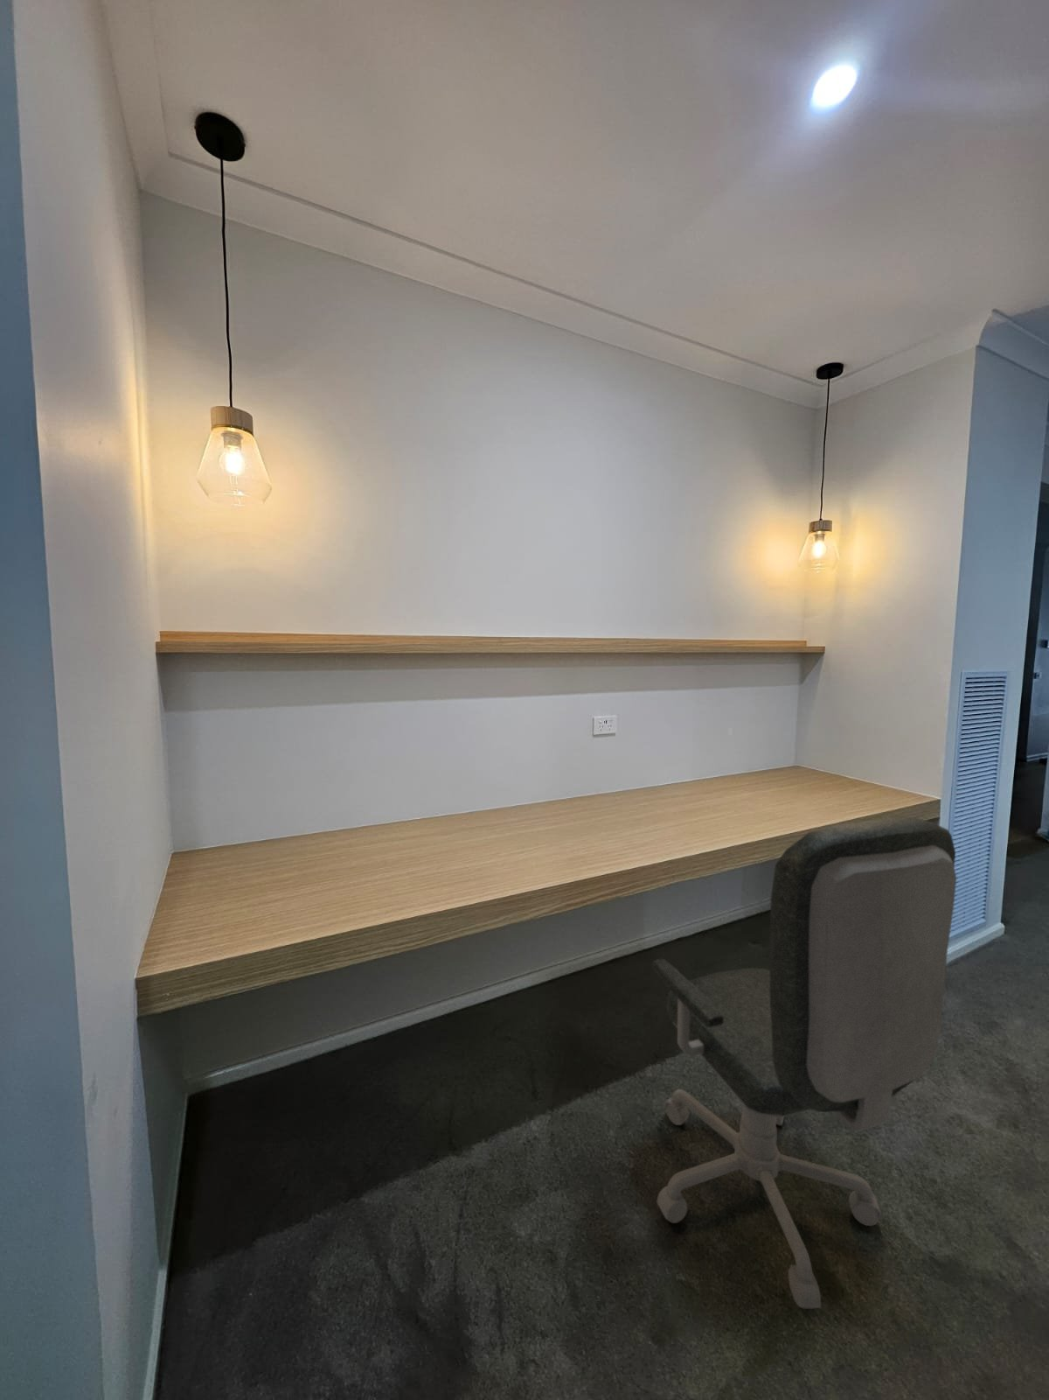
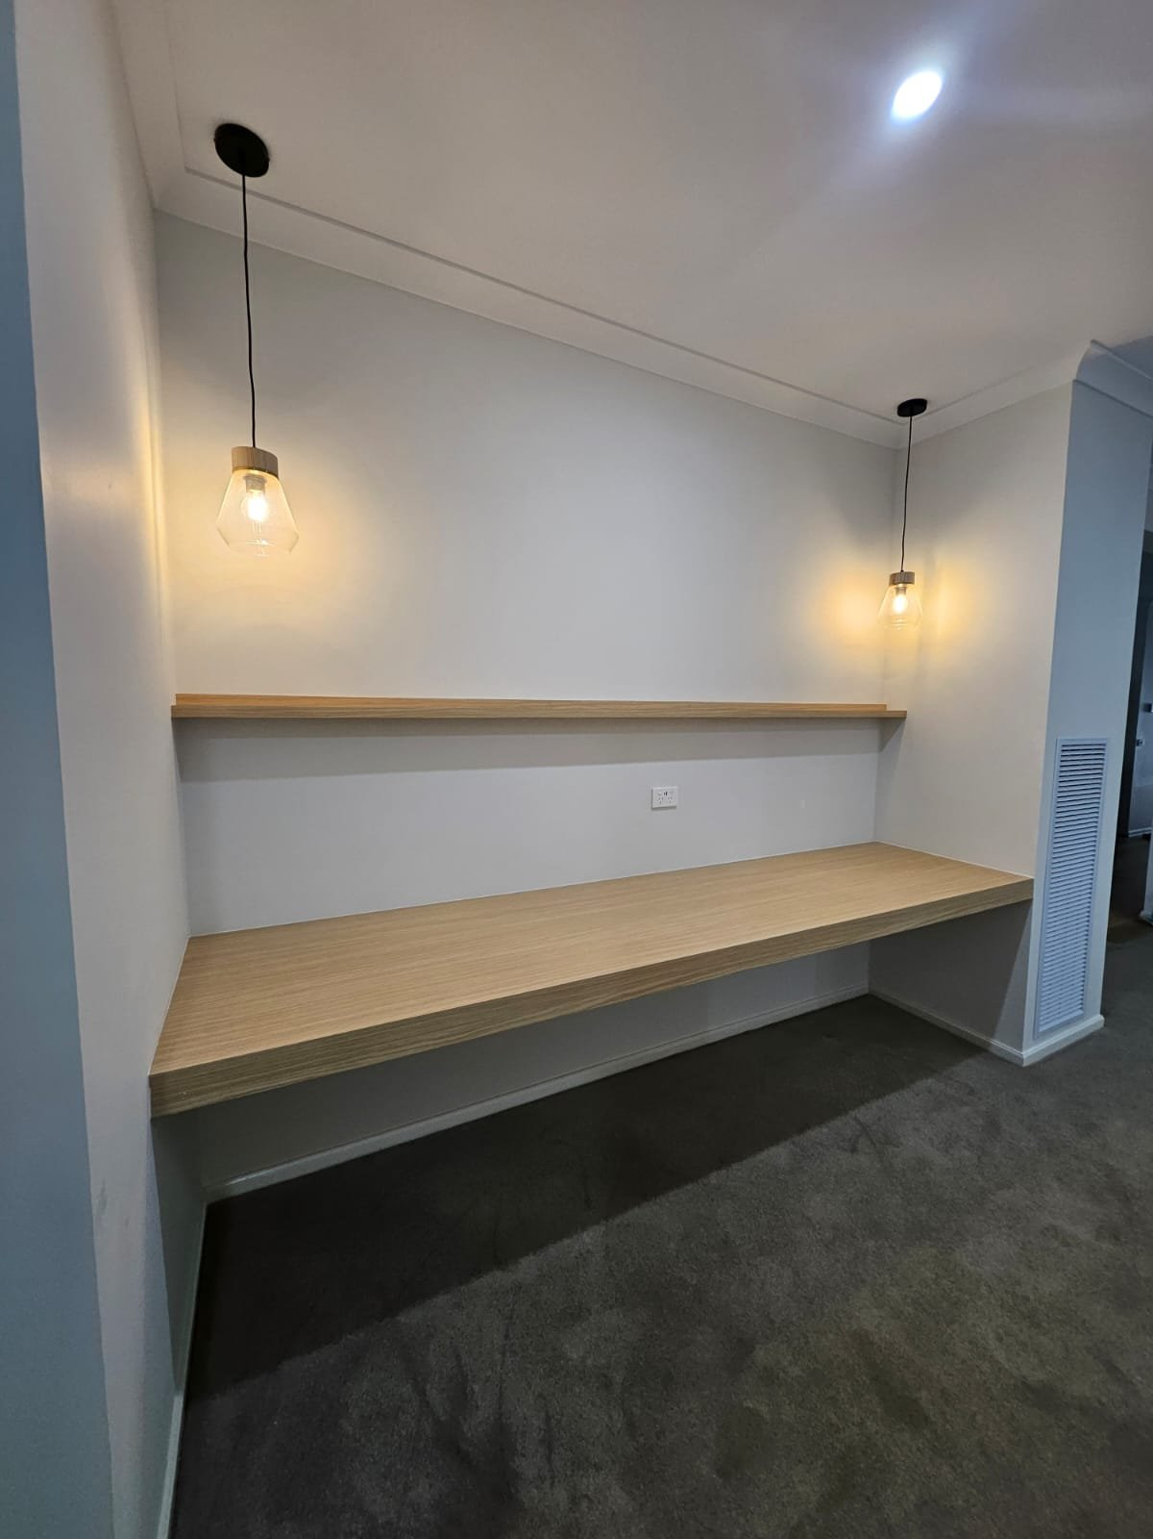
- office chair [650,817,958,1309]
